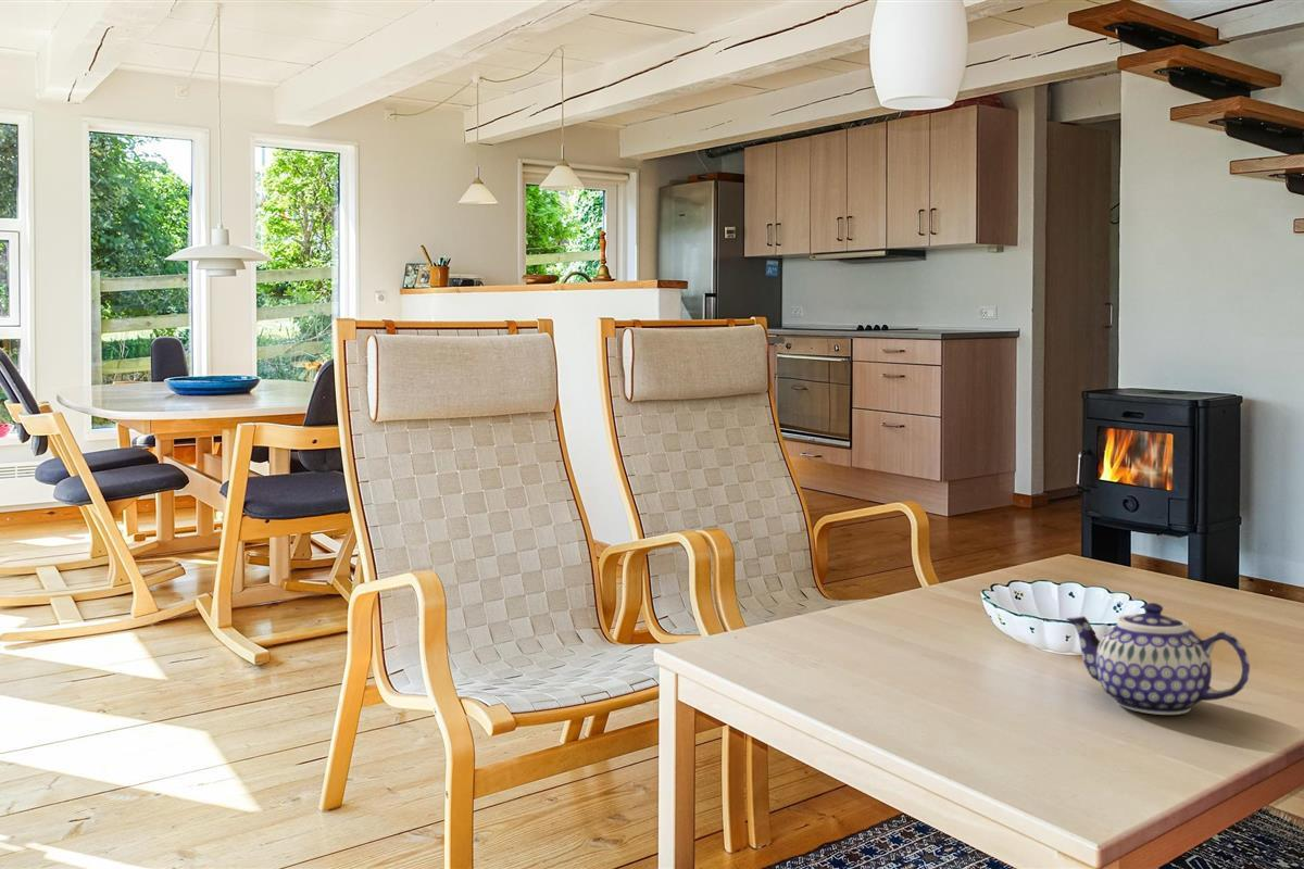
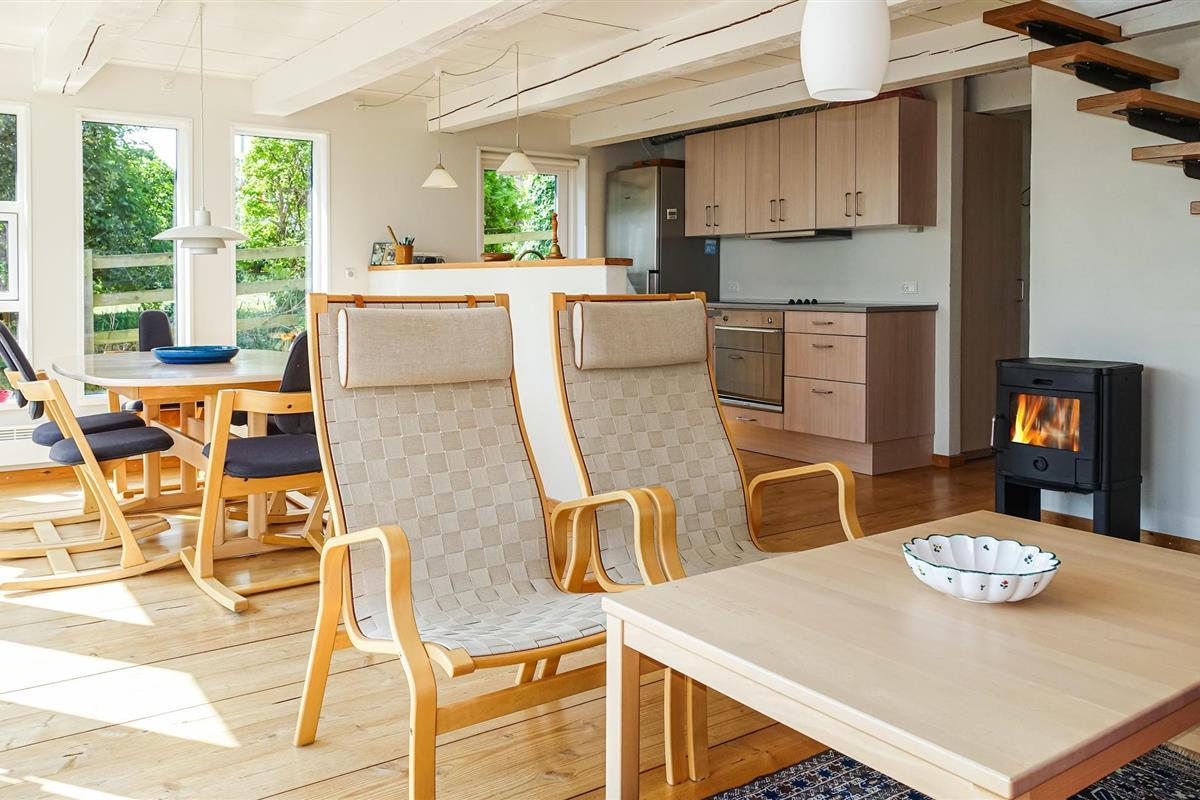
- teapot [1065,602,1251,716]
